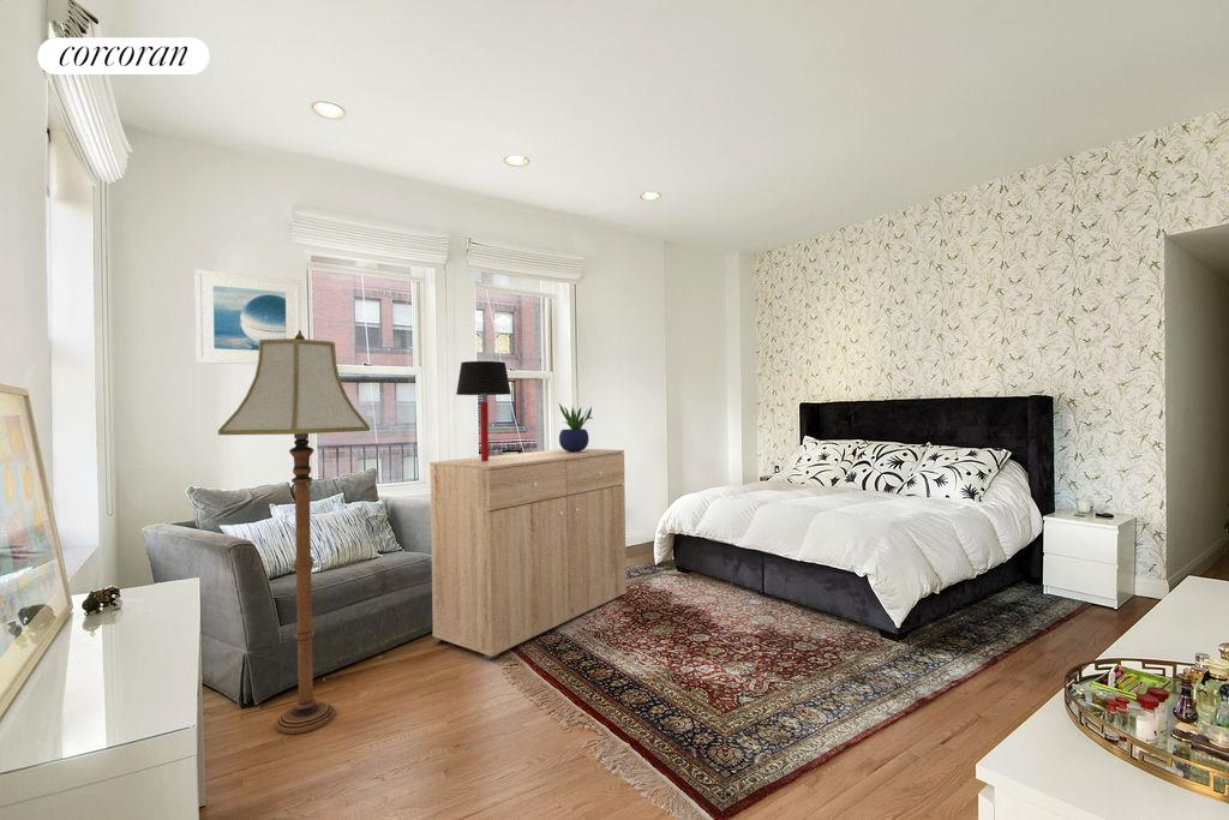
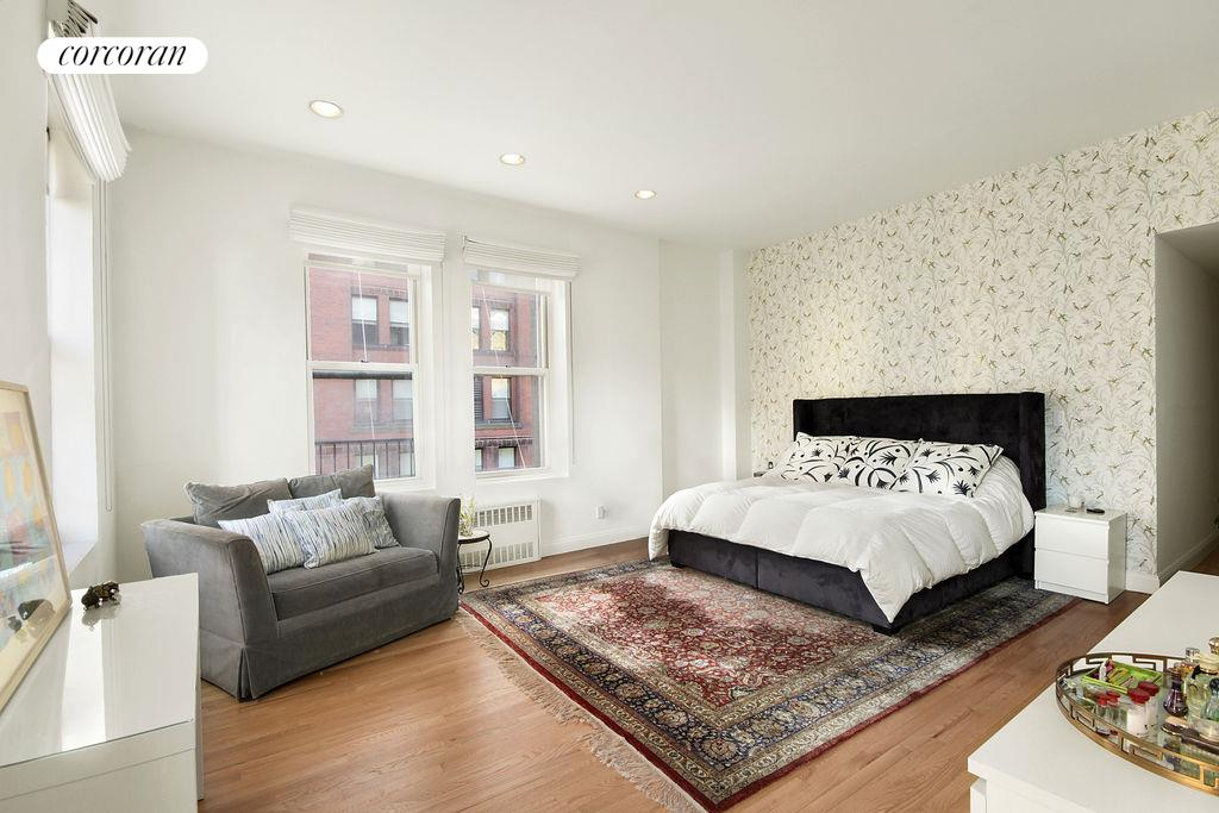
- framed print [193,268,302,366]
- dresser [428,448,628,660]
- floor lamp [217,330,371,735]
- table lamp [455,360,512,461]
- potted plant [558,402,594,451]
